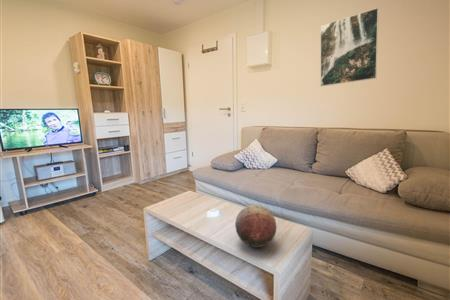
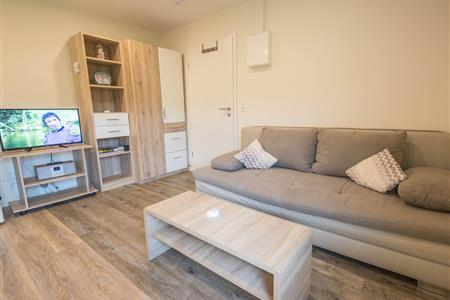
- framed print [320,7,380,87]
- decorative orb [234,204,277,248]
